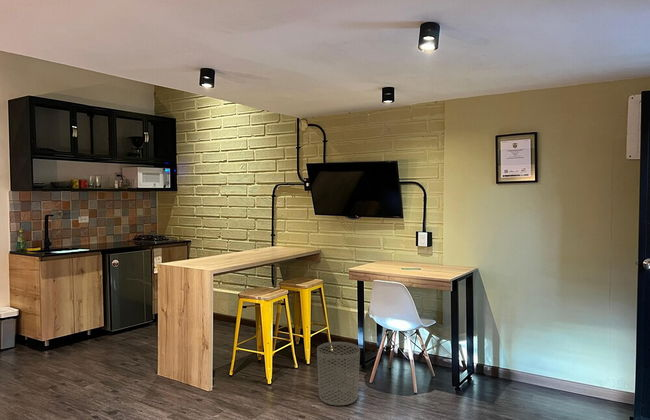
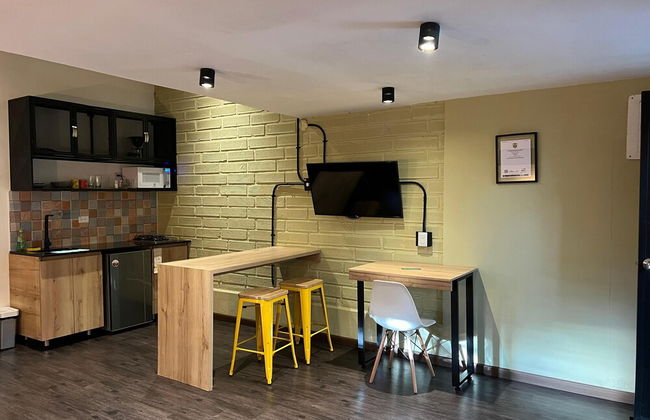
- waste bin [316,341,361,406]
